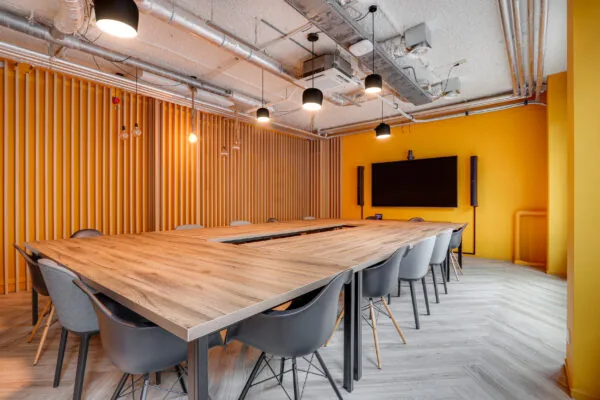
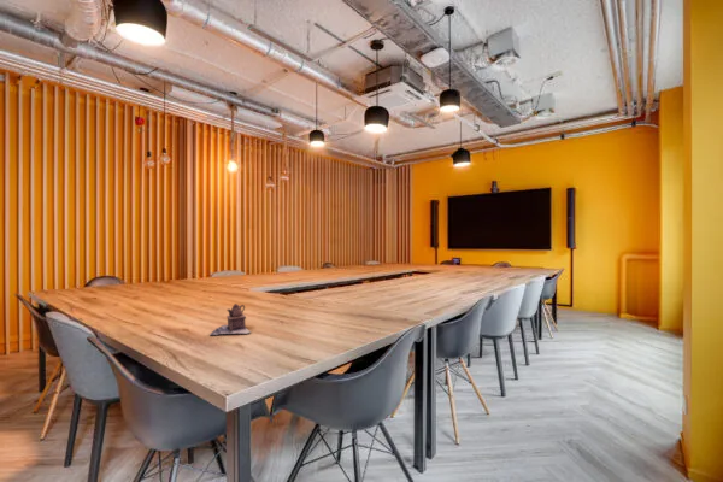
+ teapot [208,302,252,336]
